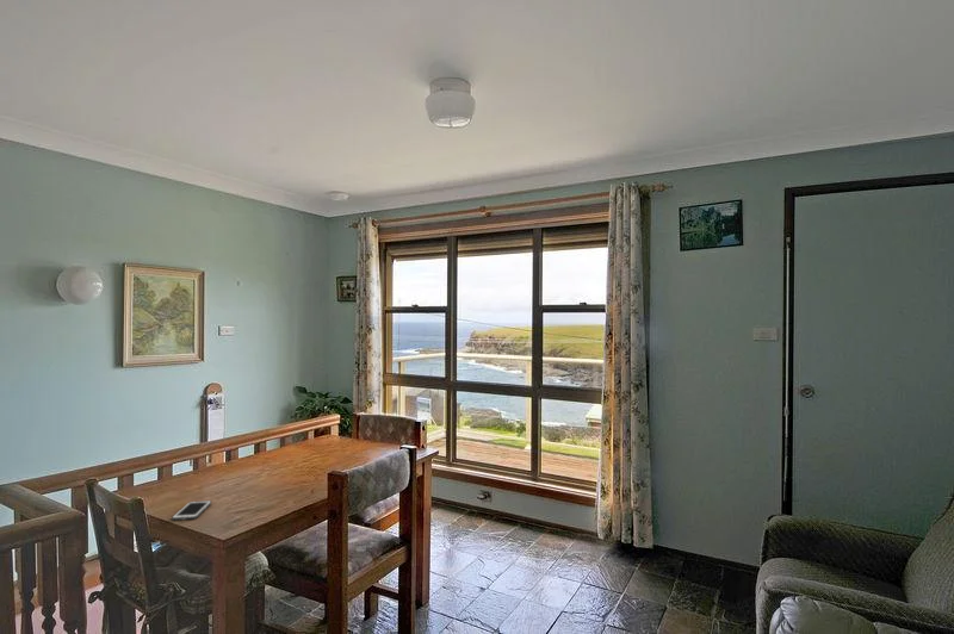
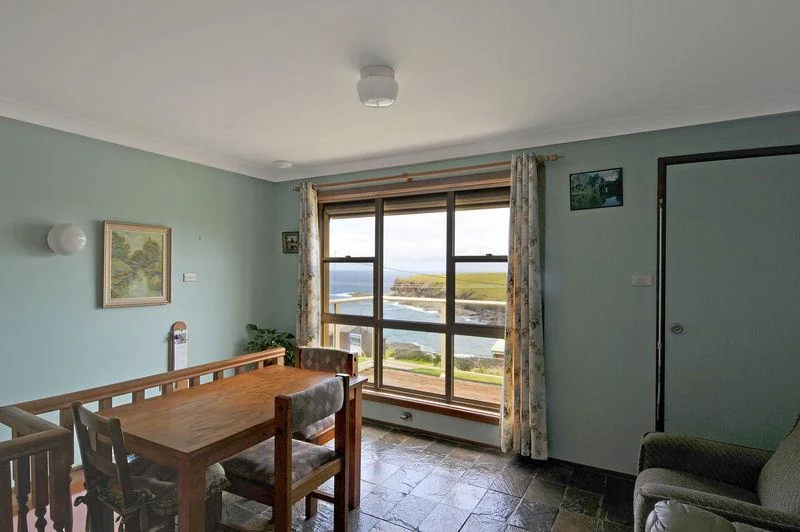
- cell phone [171,499,212,521]
